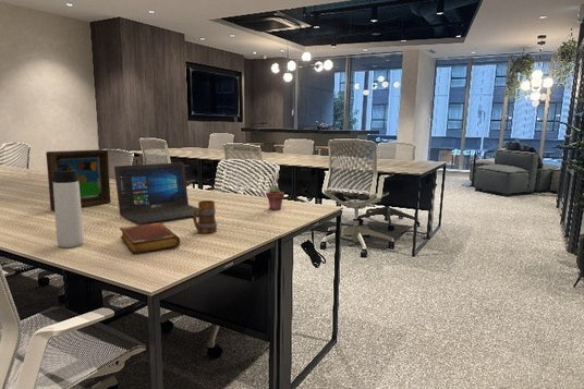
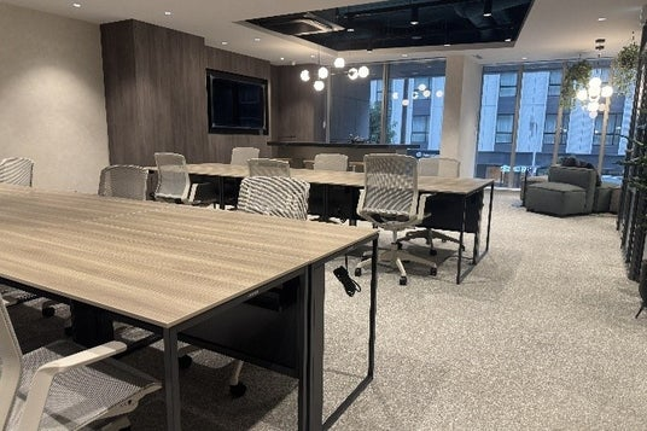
- potted succulent [266,185,285,211]
- picture frame [45,148,111,211]
- book [119,222,181,255]
- mug [192,199,218,234]
- laptop [113,161,199,224]
- thermos bottle [53,165,85,248]
